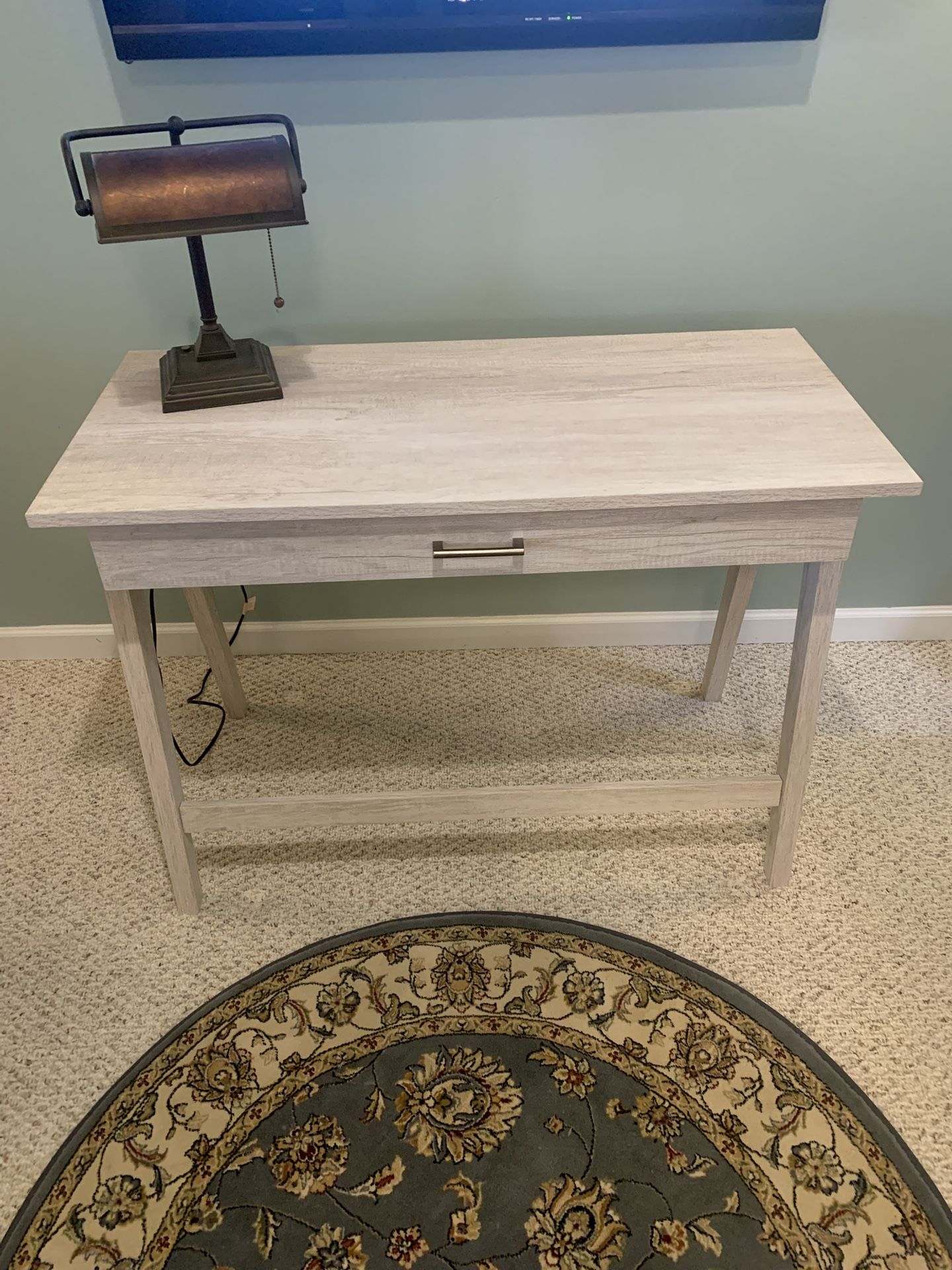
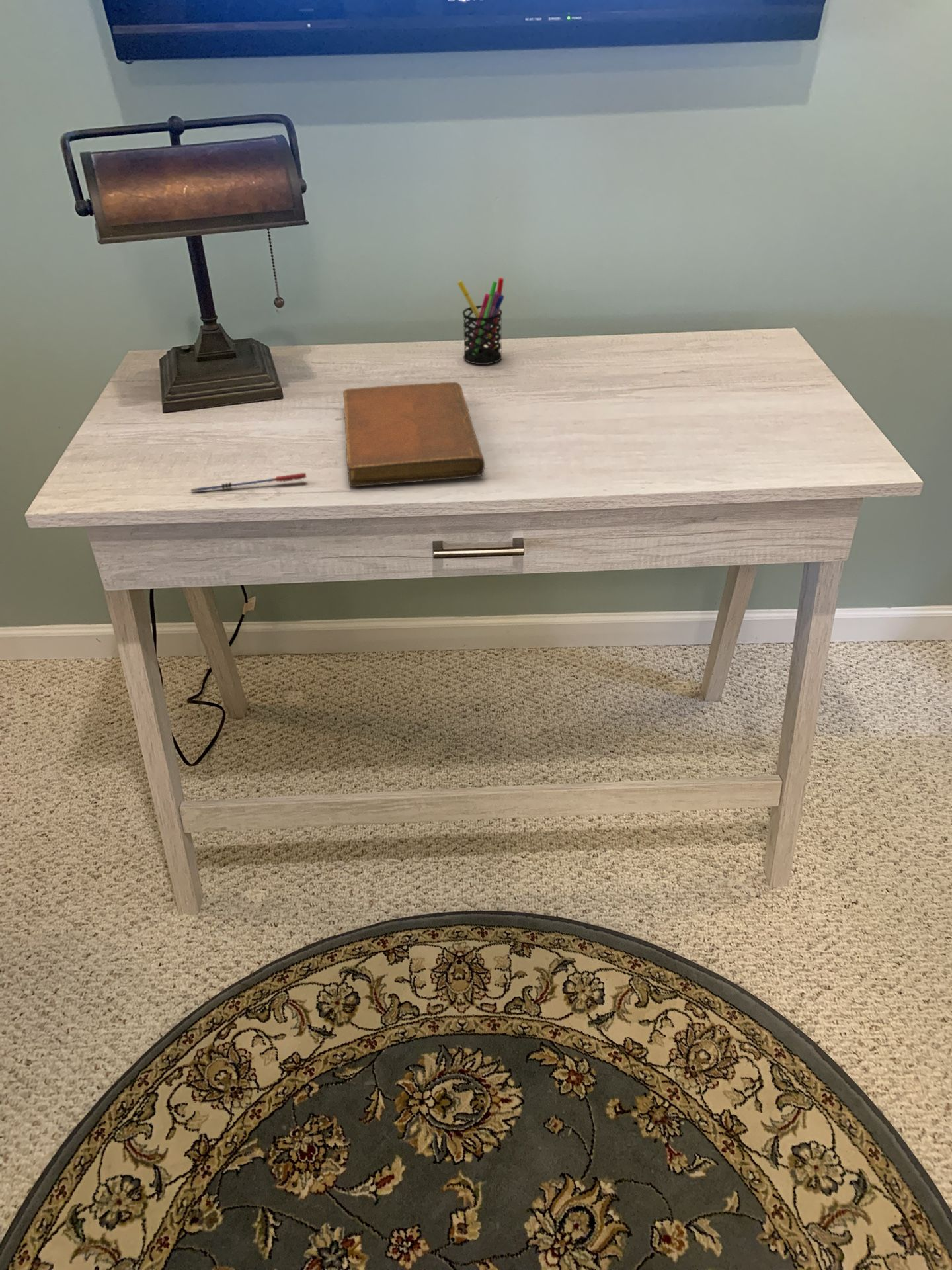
+ pen [190,472,307,493]
+ notebook [342,382,485,487]
+ pen holder [457,277,504,365]
